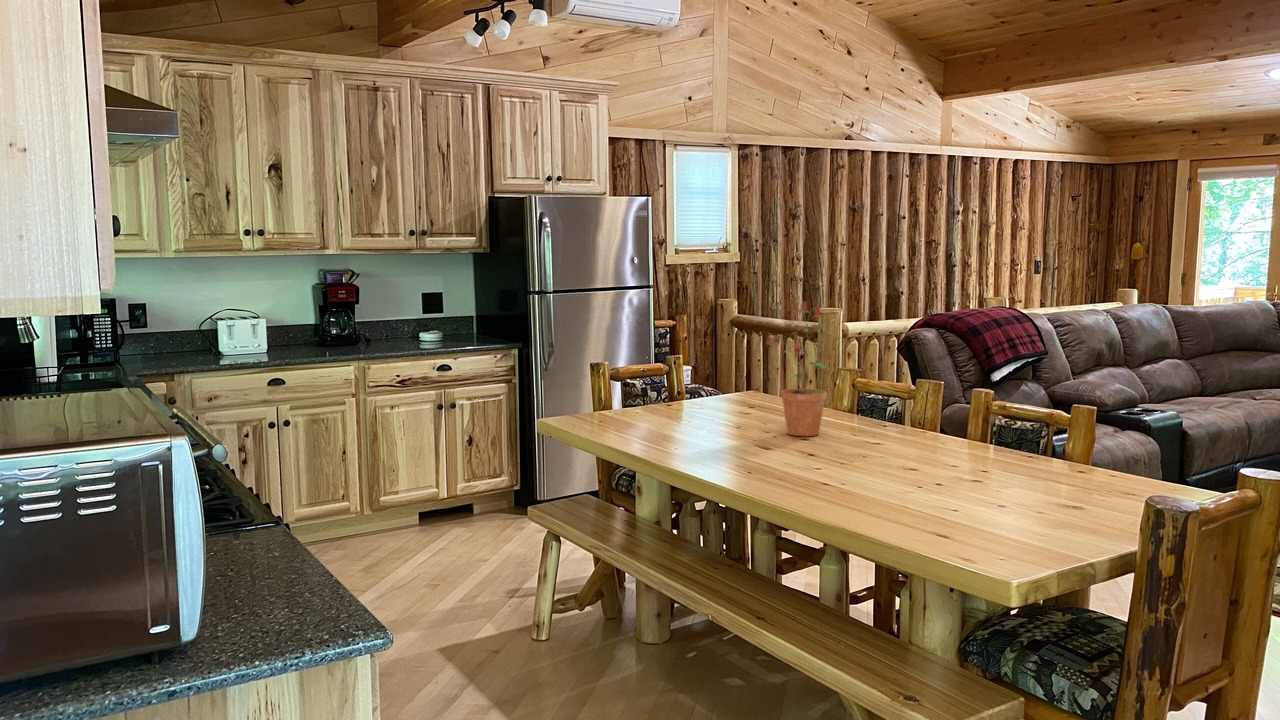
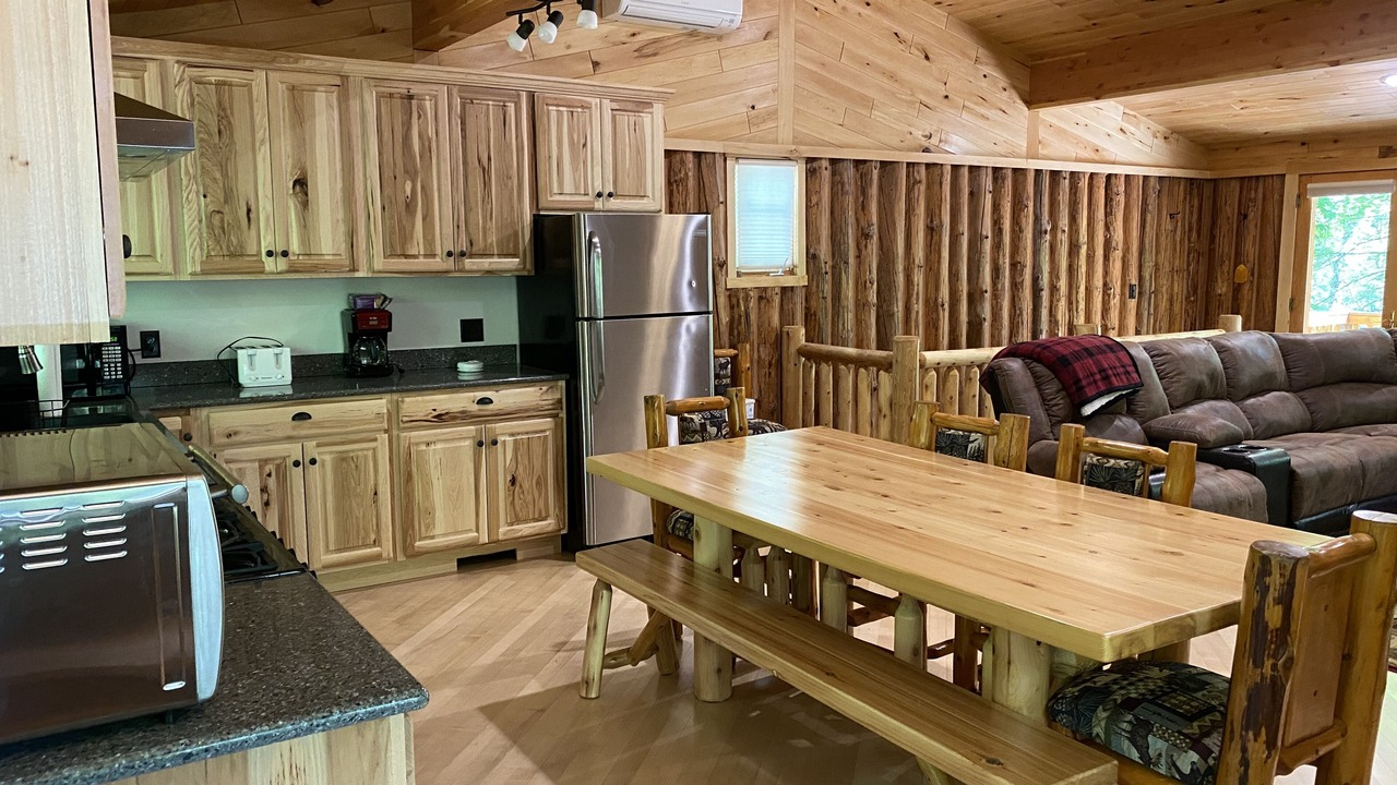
- potted plant [765,300,828,437]
